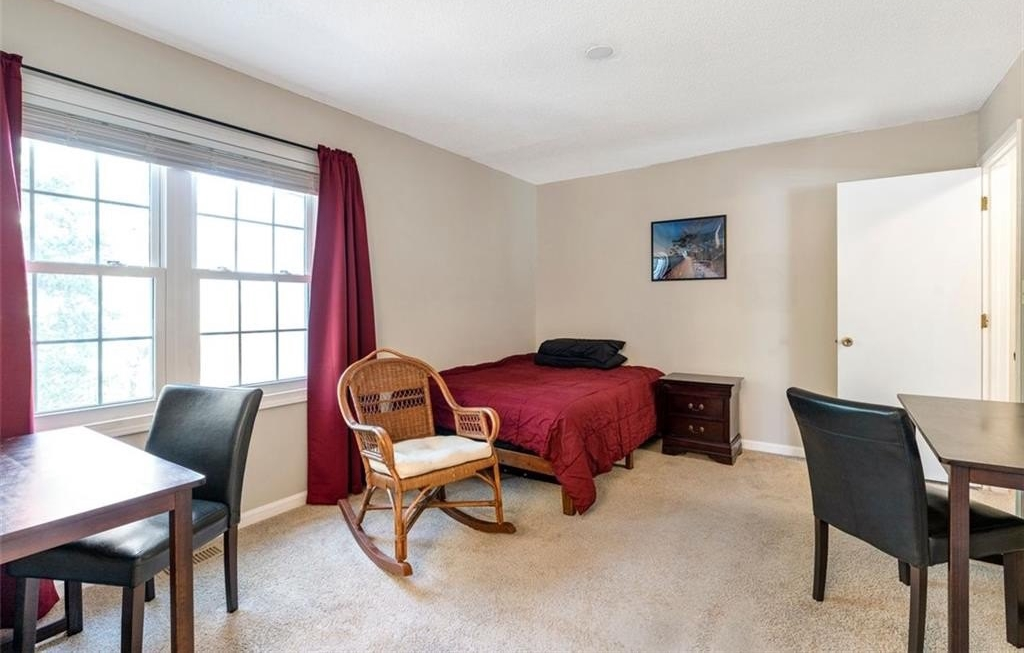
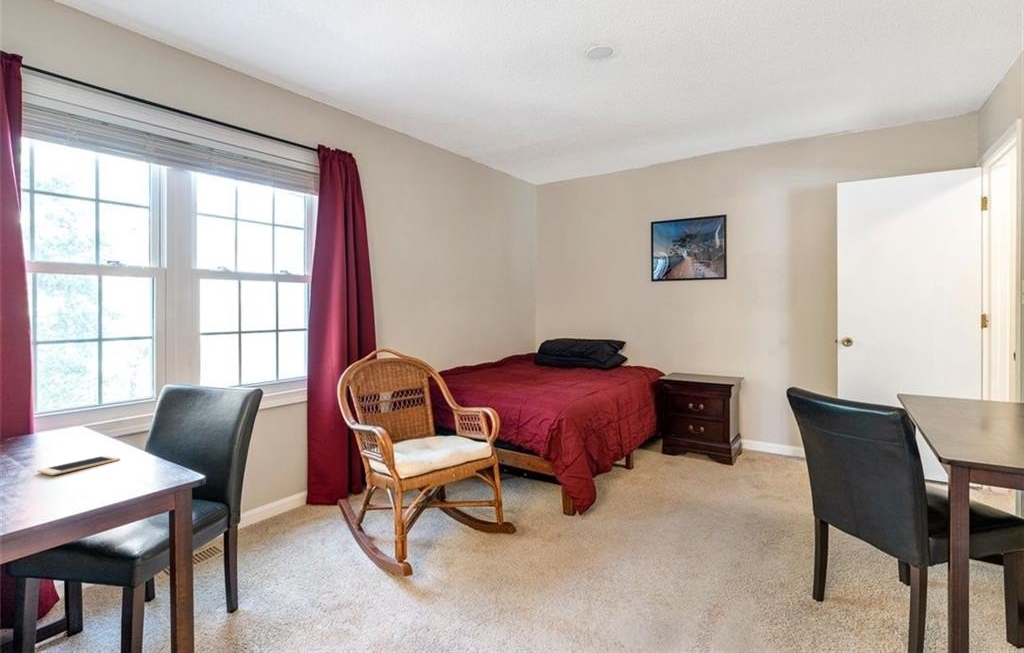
+ cell phone [36,455,121,476]
